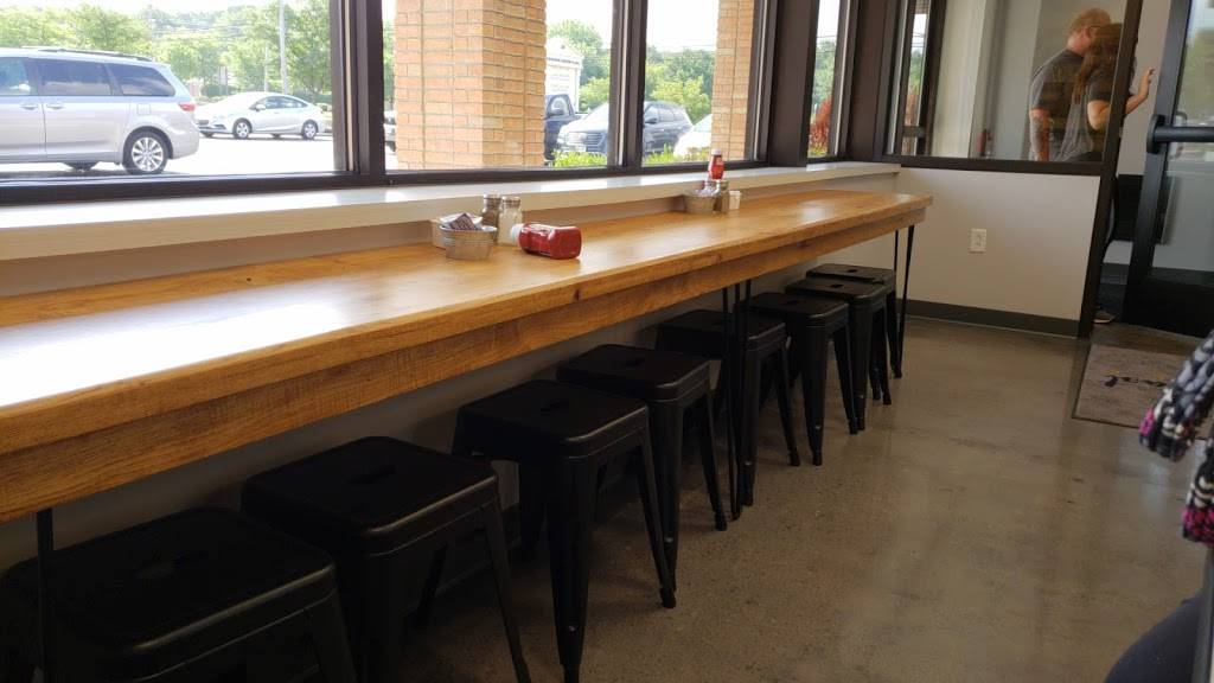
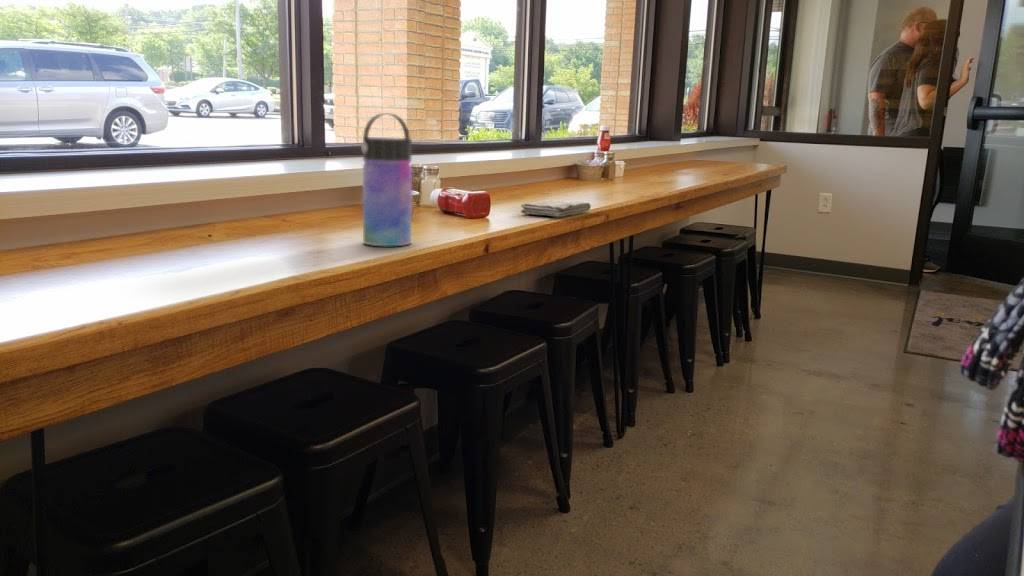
+ water bottle [360,112,414,247]
+ washcloth [520,199,592,218]
